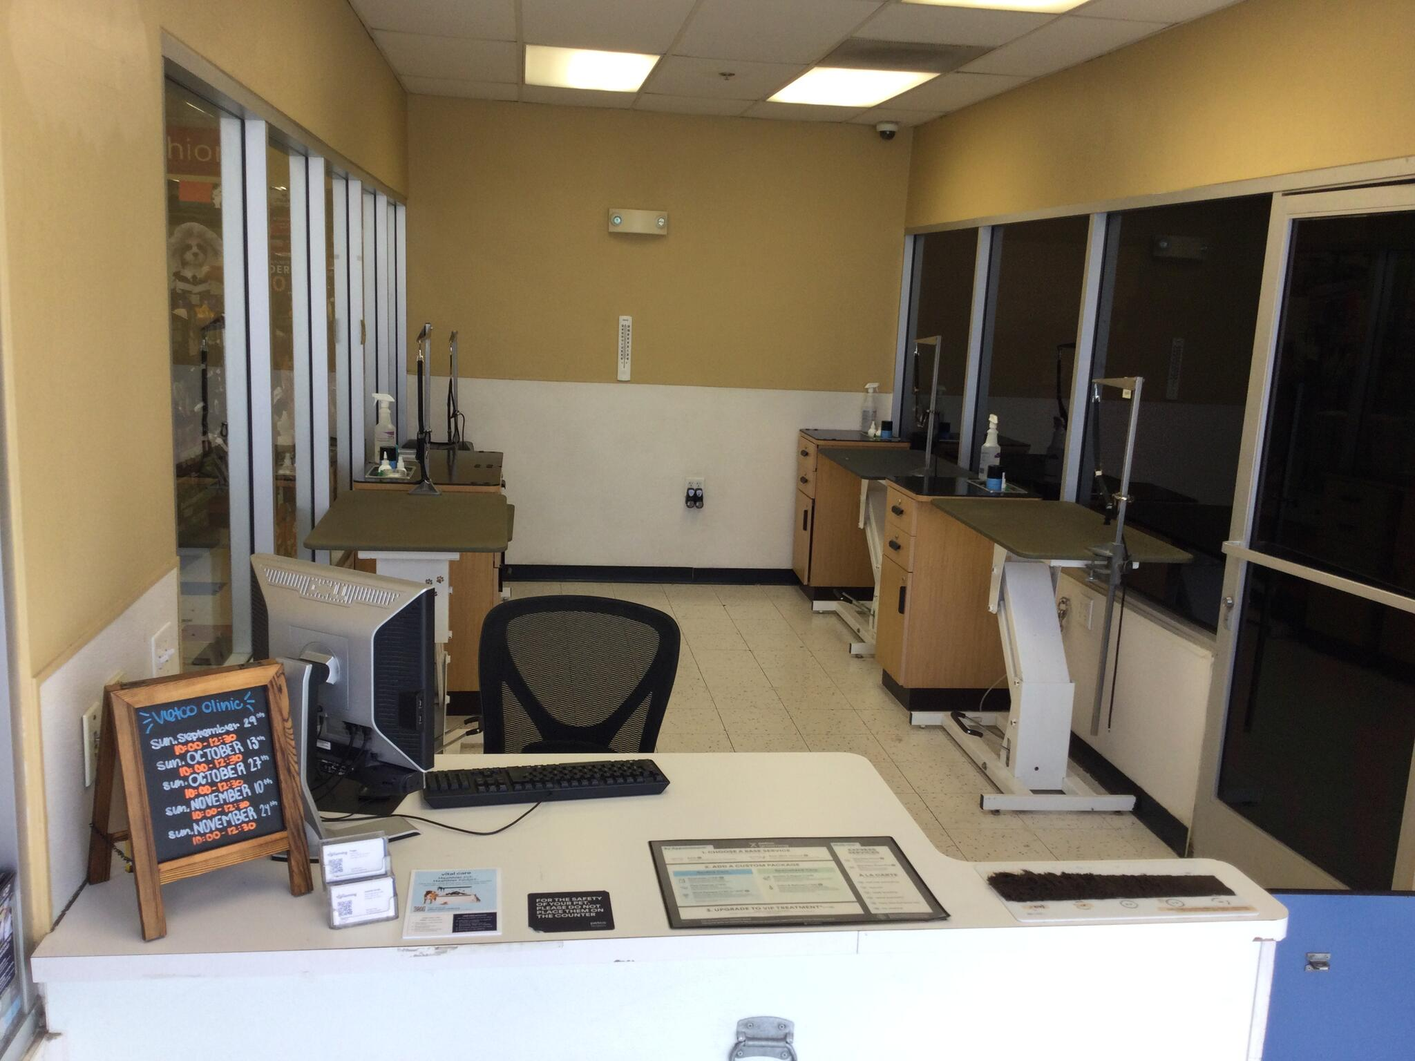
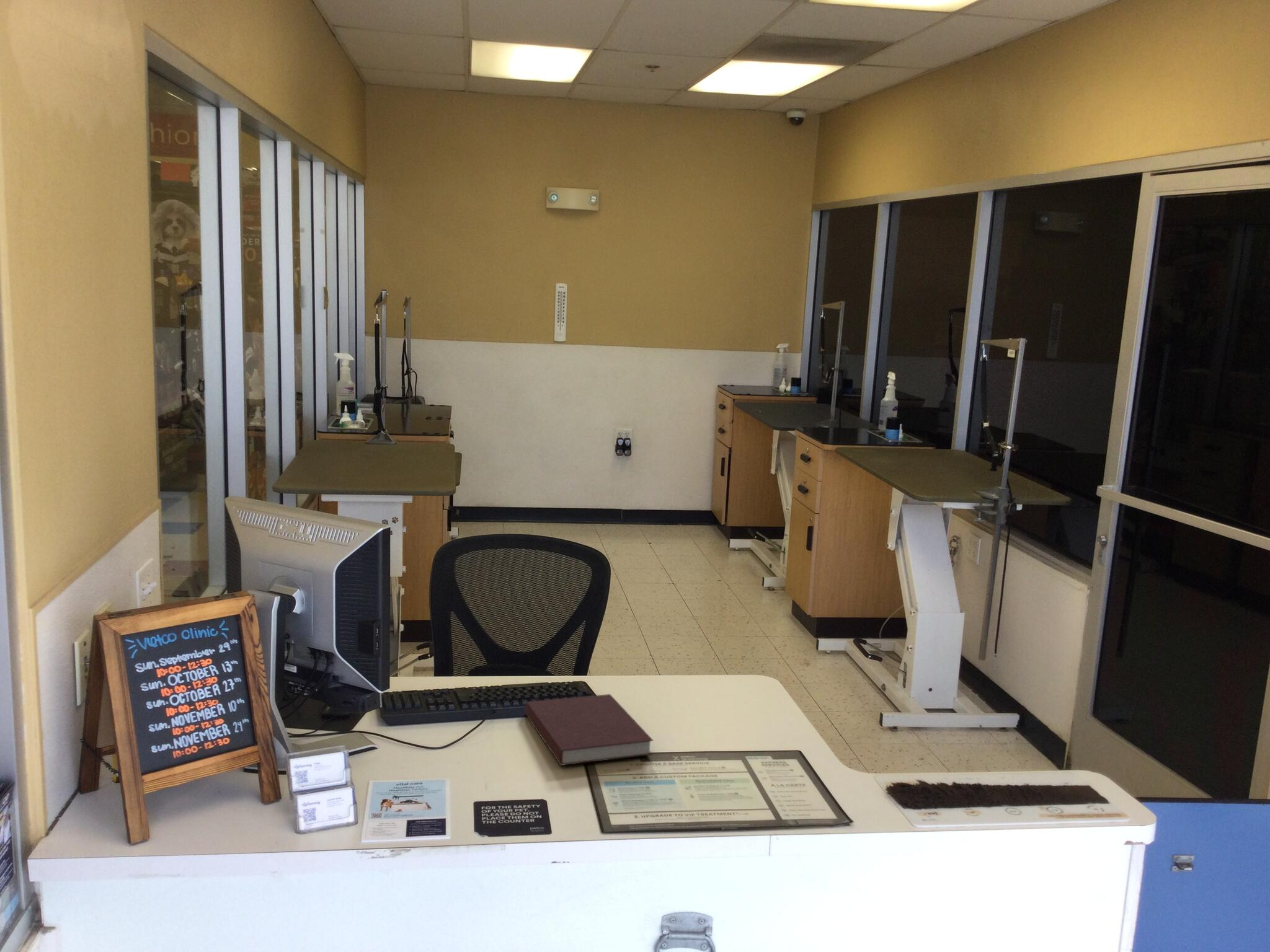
+ notebook [525,694,654,766]
